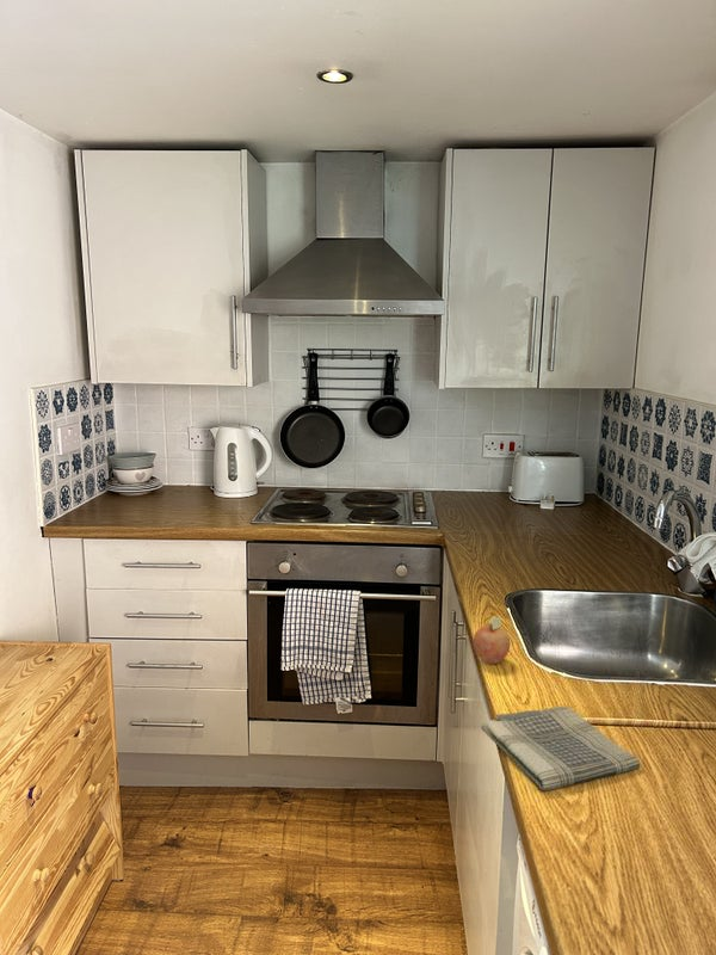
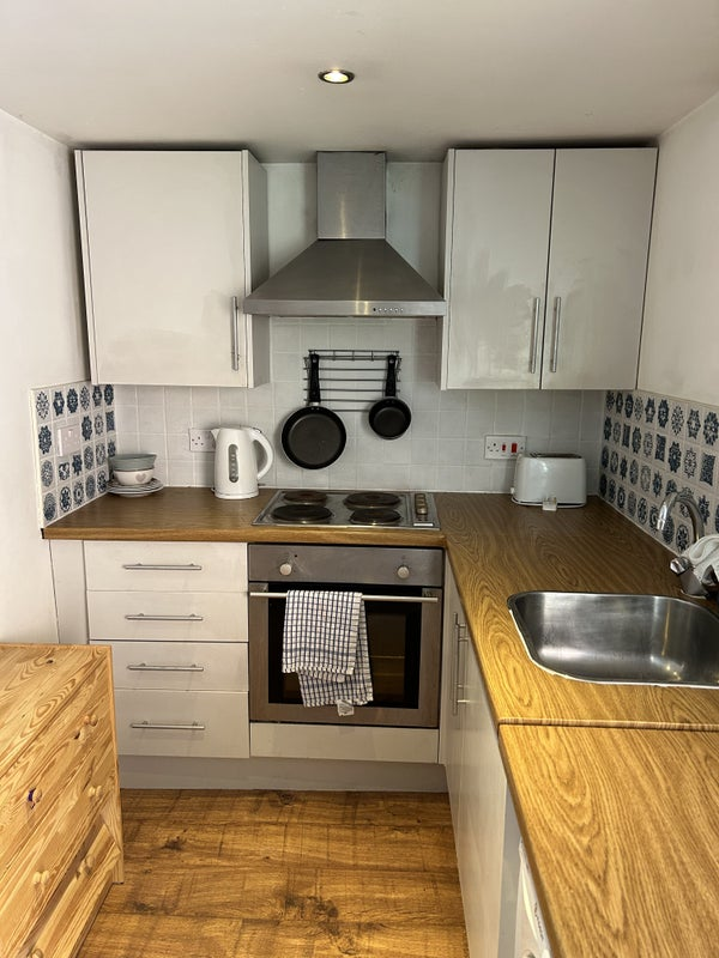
- fruit [473,616,511,665]
- dish towel [480,706,642,791]
